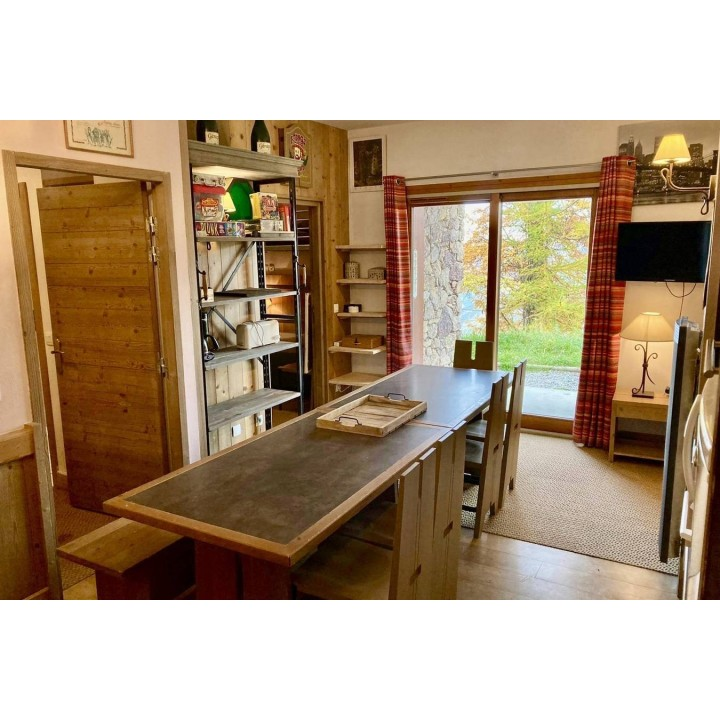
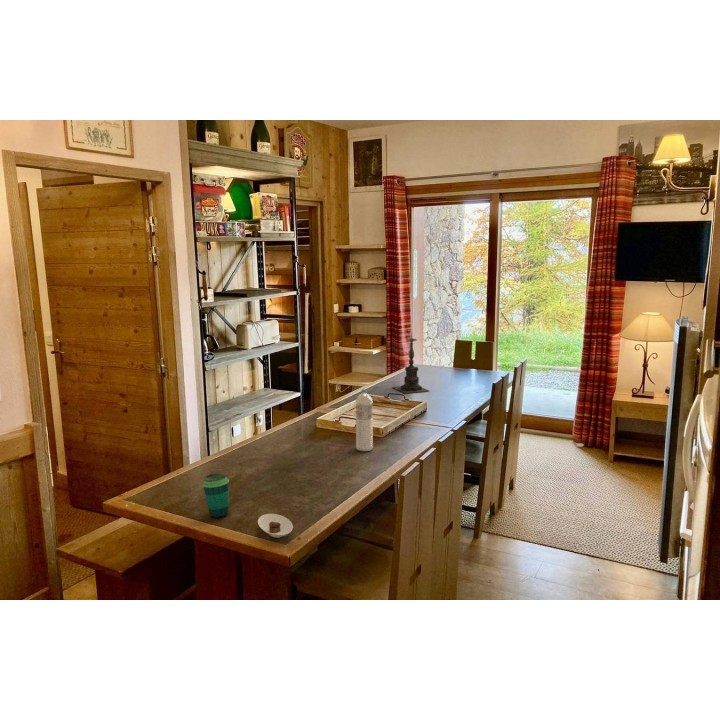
+ water bottle [355,388,374,452]
+ candle holder [392,333,430,394]
+ cup [201,473,230,519]
+ saucer [257,513,294,539]
